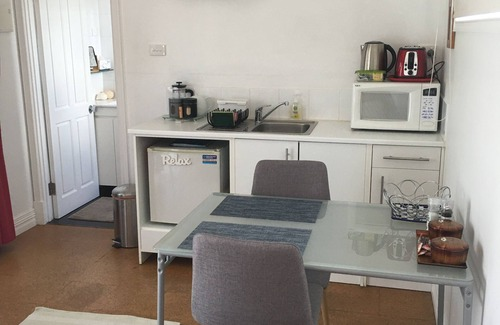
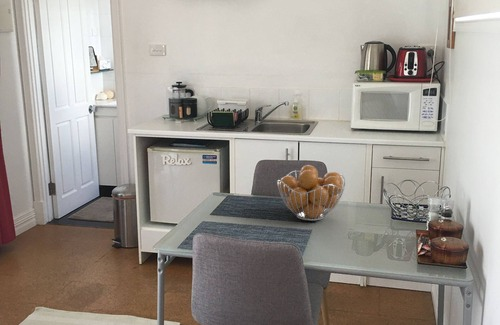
+ fruit basket [276,164,346,222]
